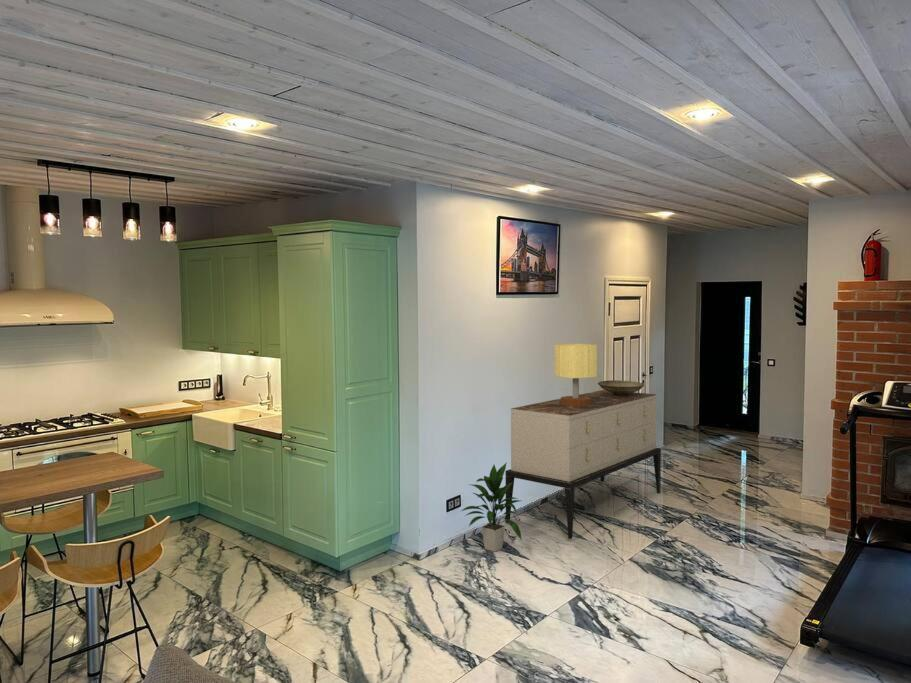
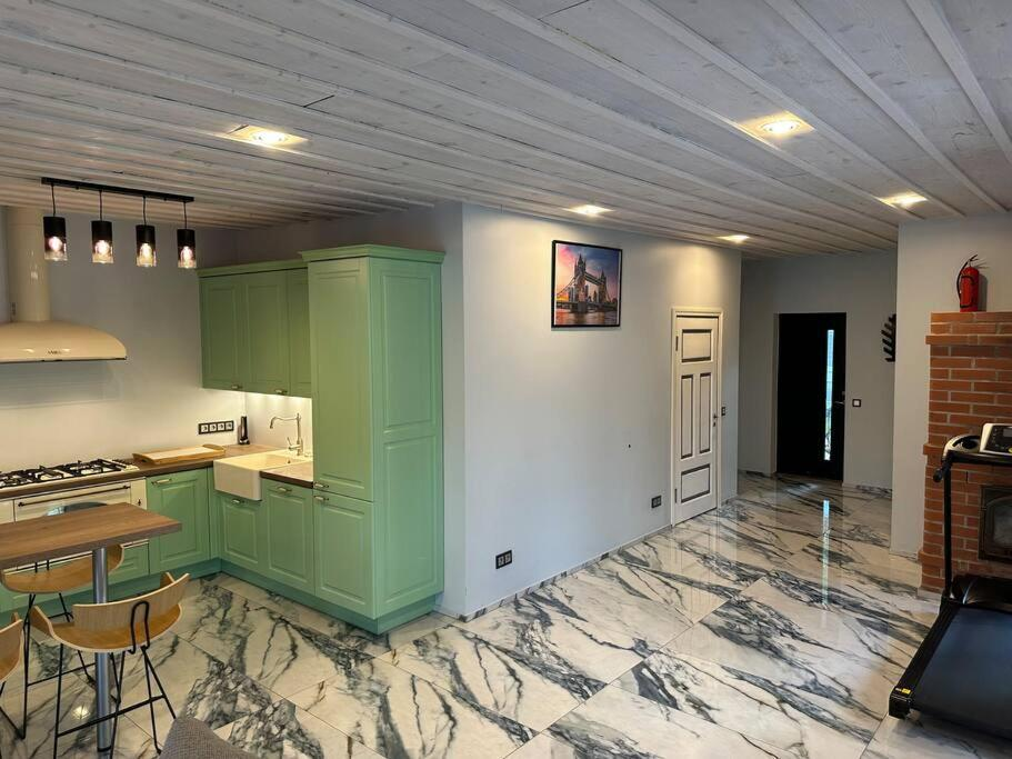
- indoor plant [460,461,523,553]
- decorative bowl [597,379,645,396]
- table lamp [554,343,598,406]
- sideboard [505,389,662,540]
